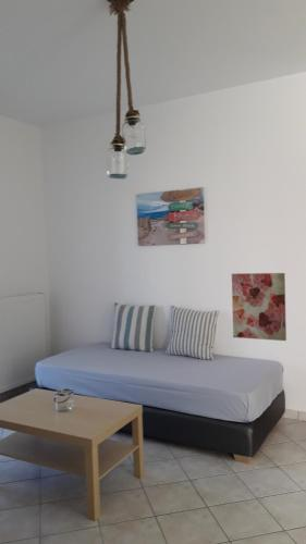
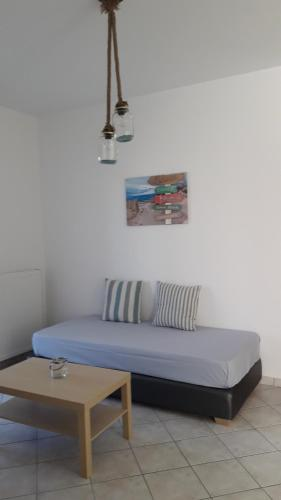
- wall art [231,272,287,342]
